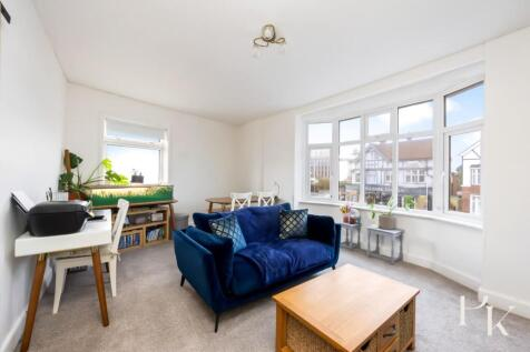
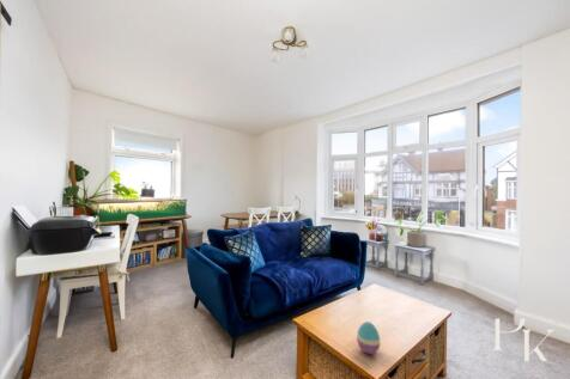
+ decorative egg [356,320,381,355]
